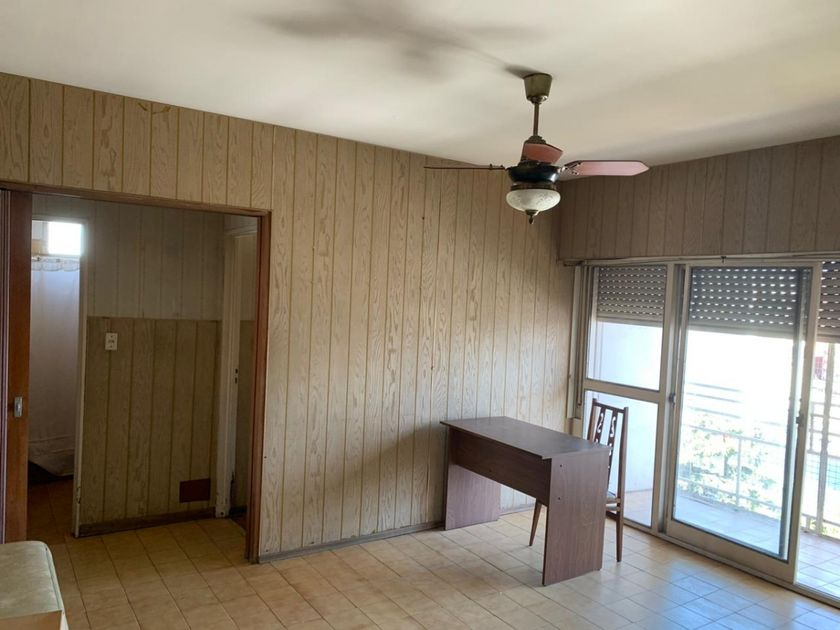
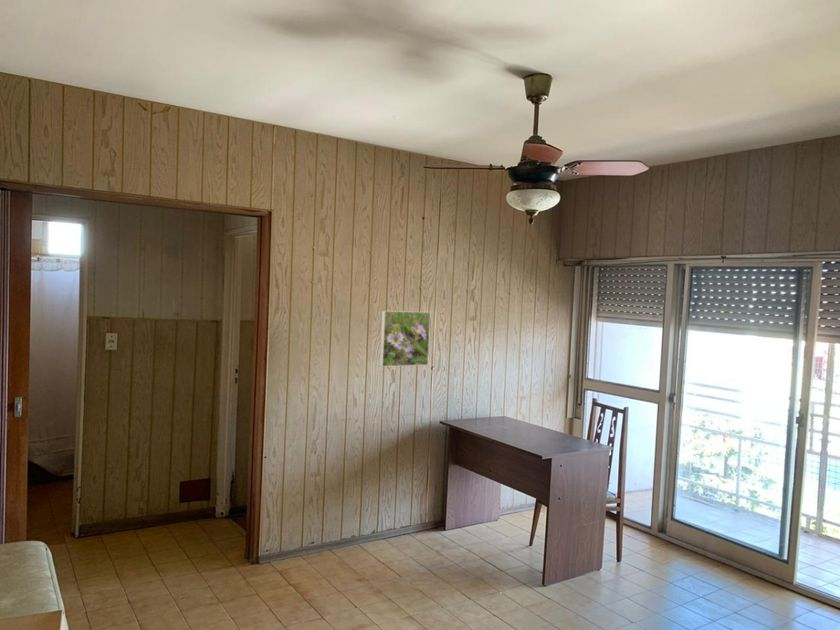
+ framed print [379,310,432,368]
